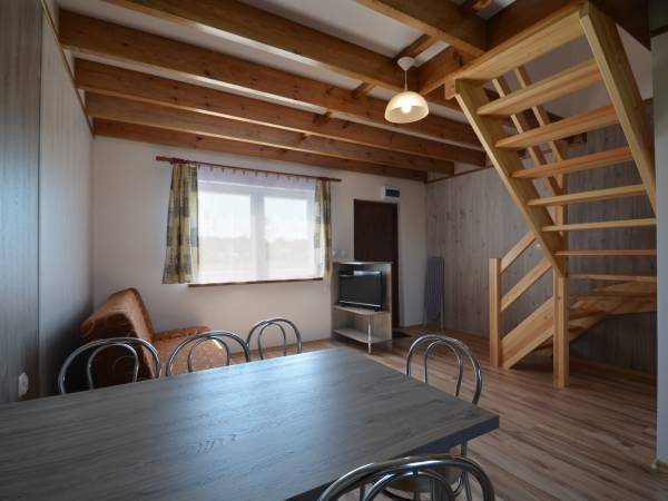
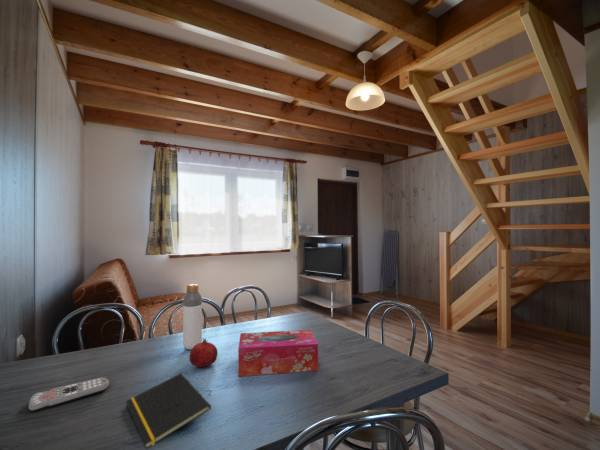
+ bottle [182,283,203,351]
+ fruit [188,338,218,368]
+ tissue box [237,329,319,377]
+ remote control [28,376,110,413]
+ notepad [125,372,212,450]
